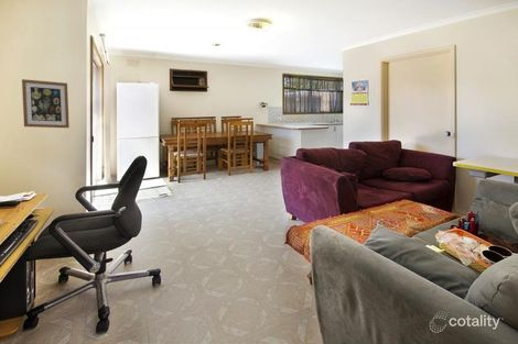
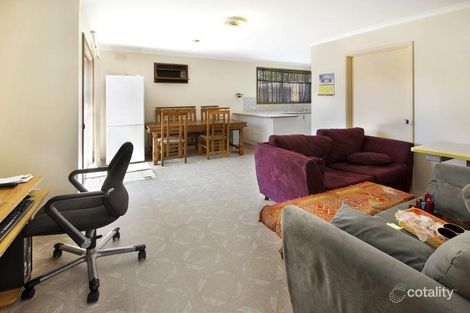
- wall art [21,78,71,129]
